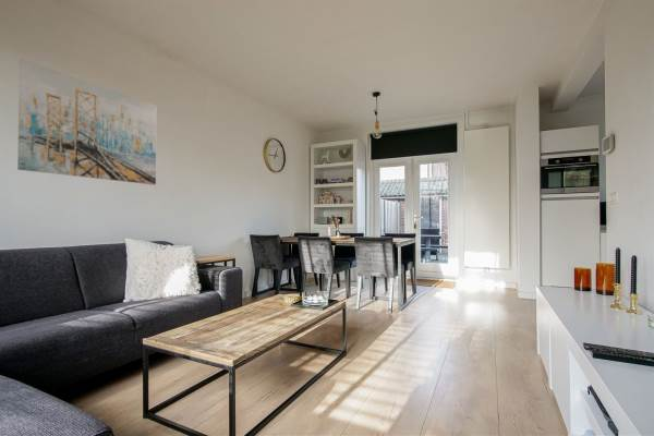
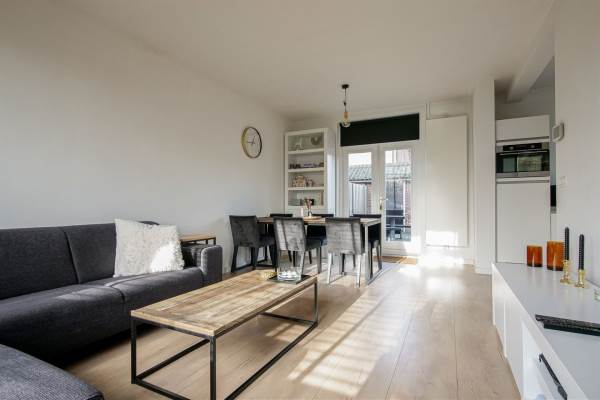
- wall art [16,59,158,185]
